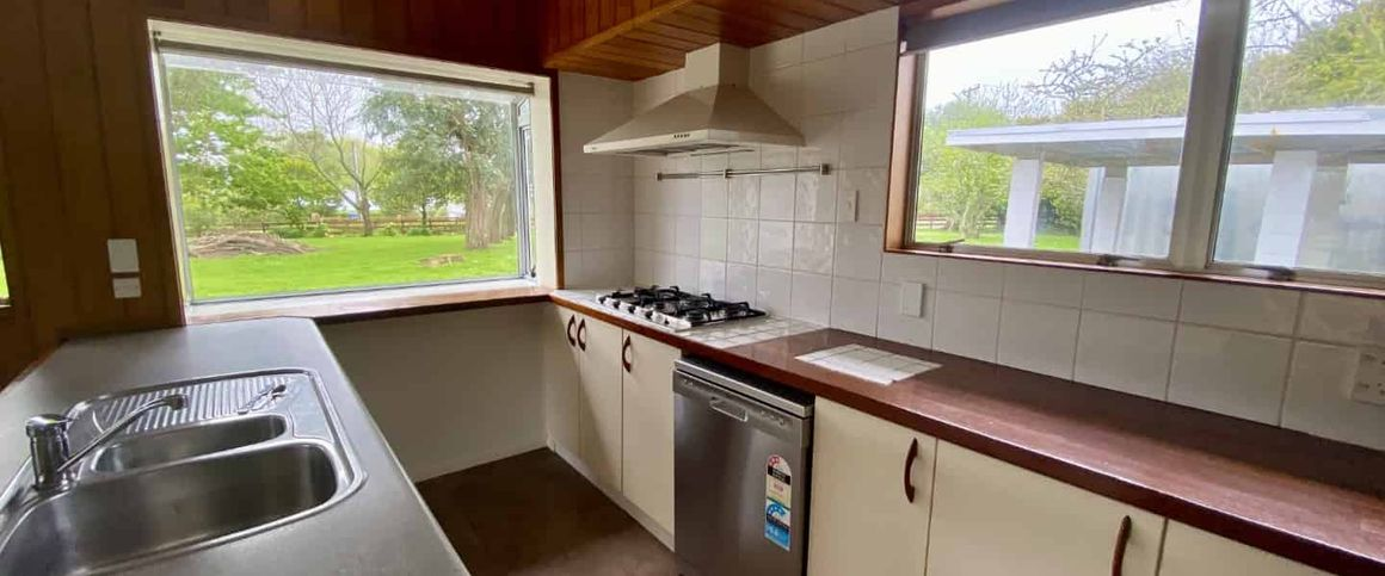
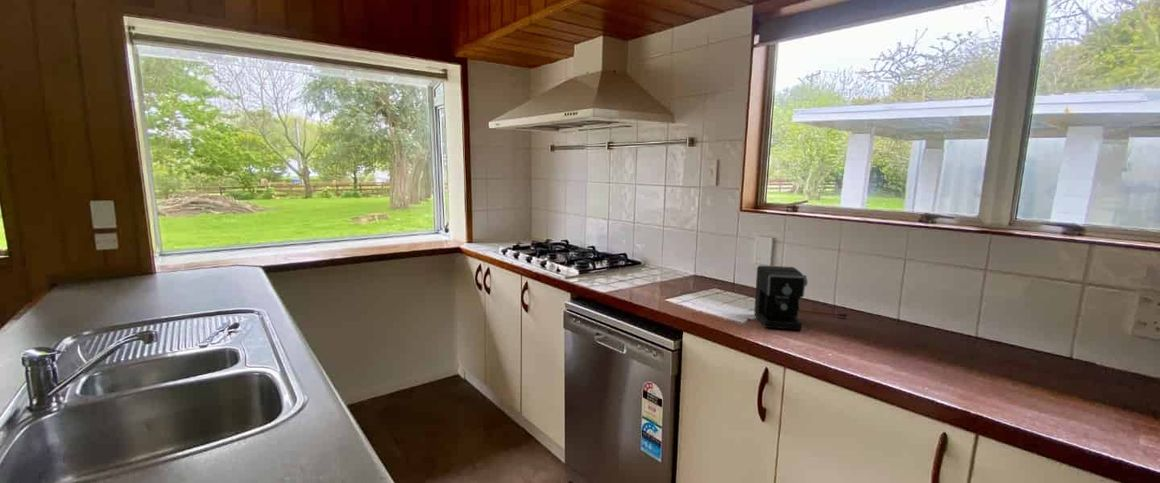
+ coffee maker [753,265,848,331]
